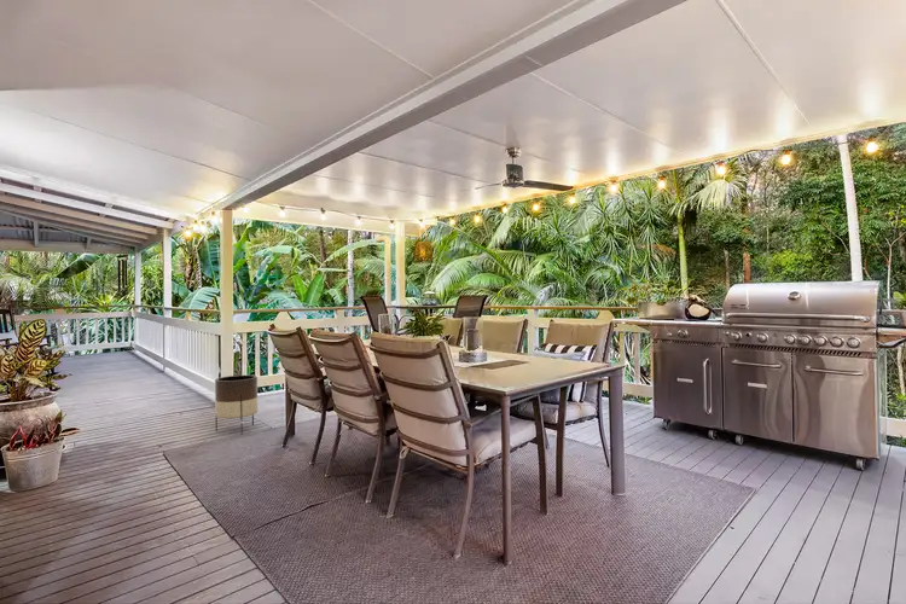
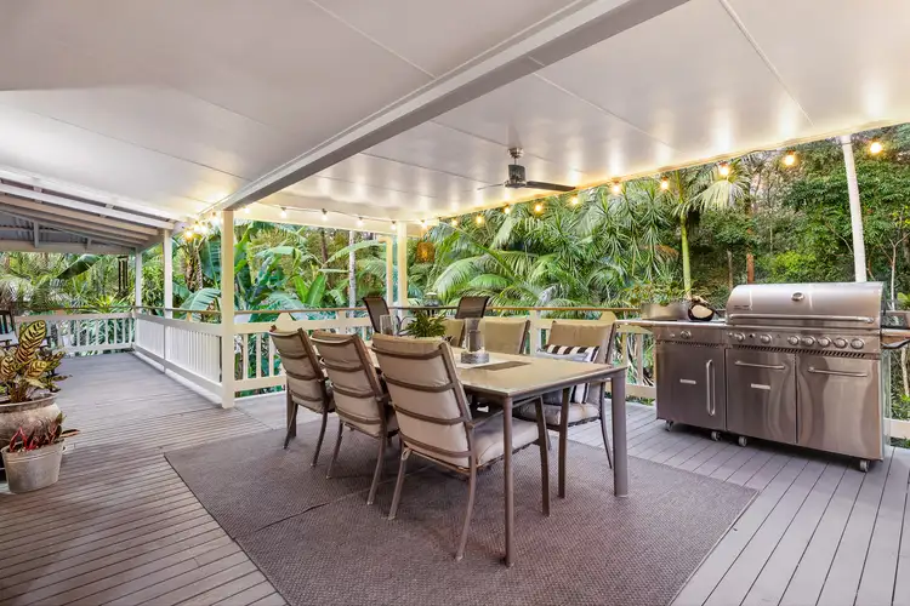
- planter [214,374,259,436]
